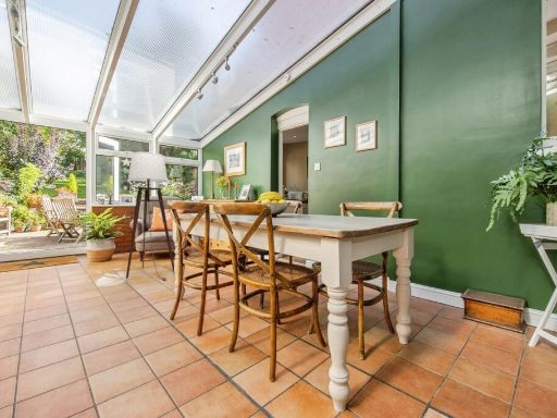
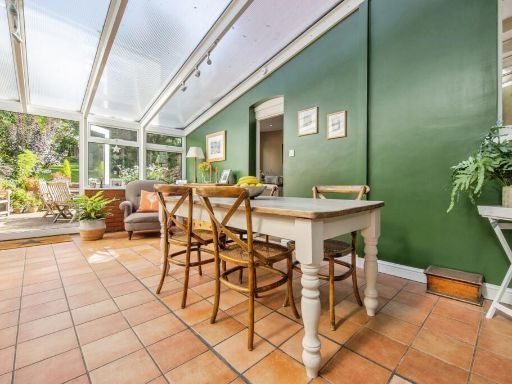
- floor lamp [125,151,175,281]
